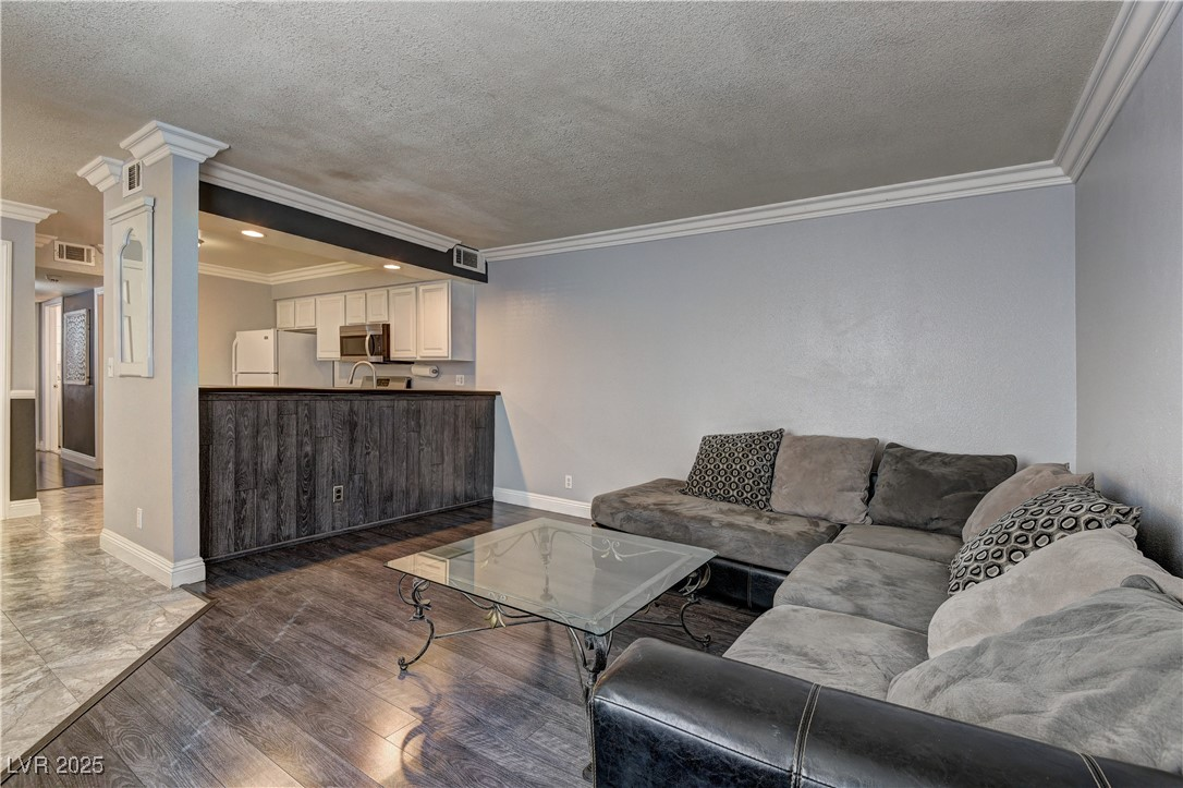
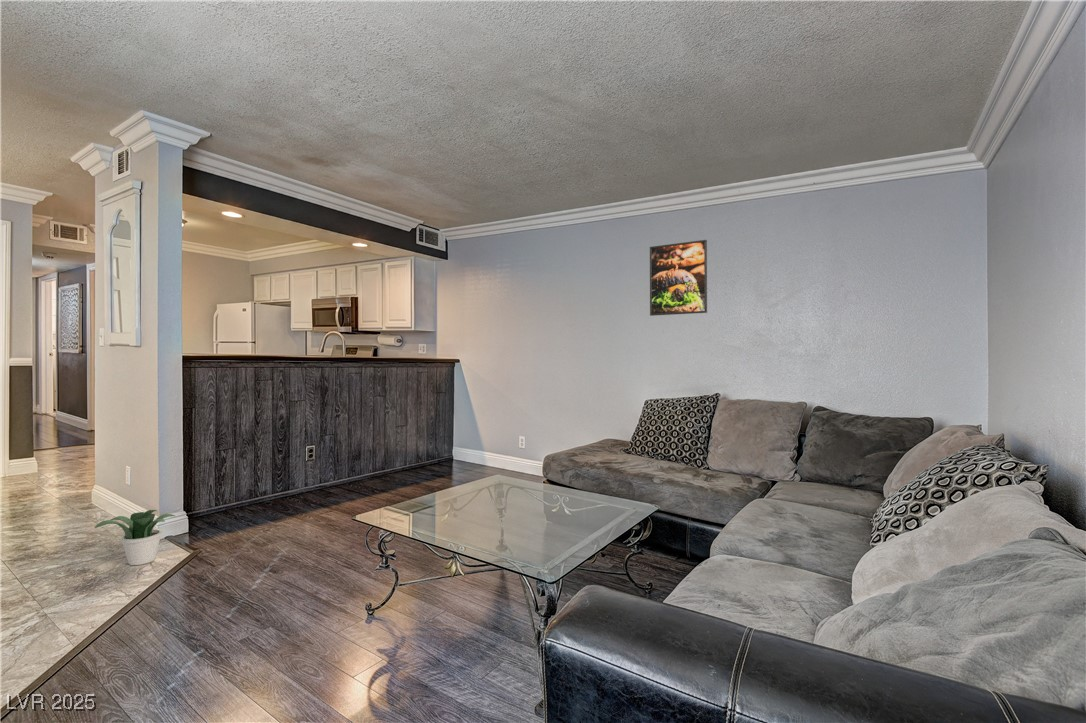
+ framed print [649,239,708,317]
+ potted plant [93,509,176,566]
